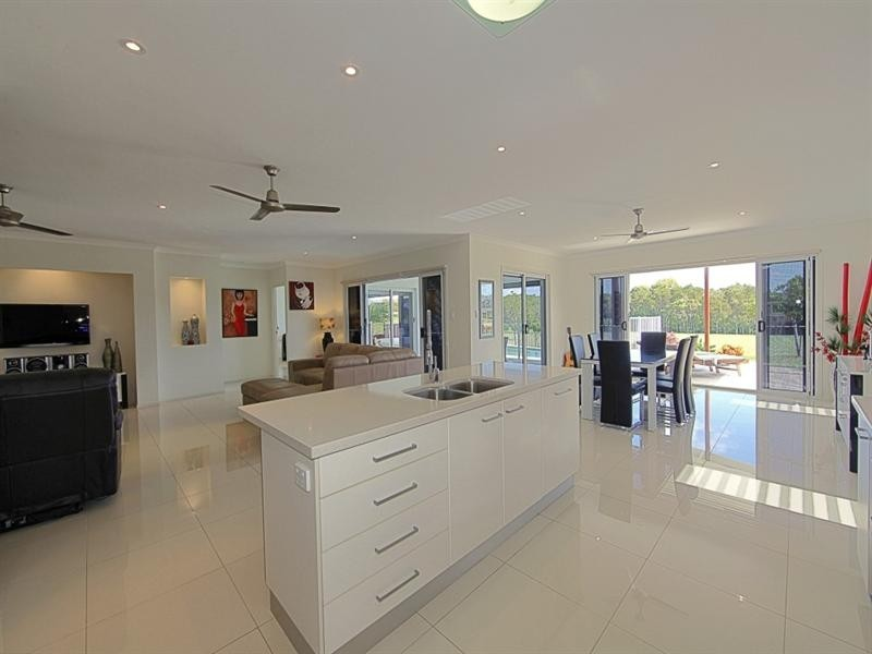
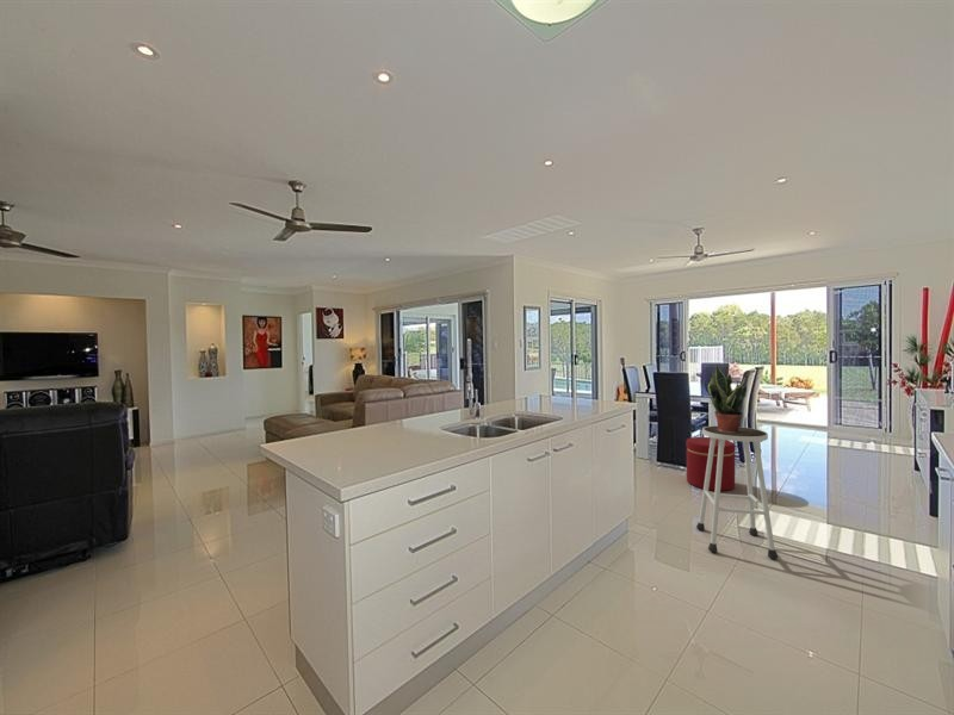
+ ottoman [684,436,736,492]
+ stool [695,424,779,560]
+ potted plant [704,365,748,433]
